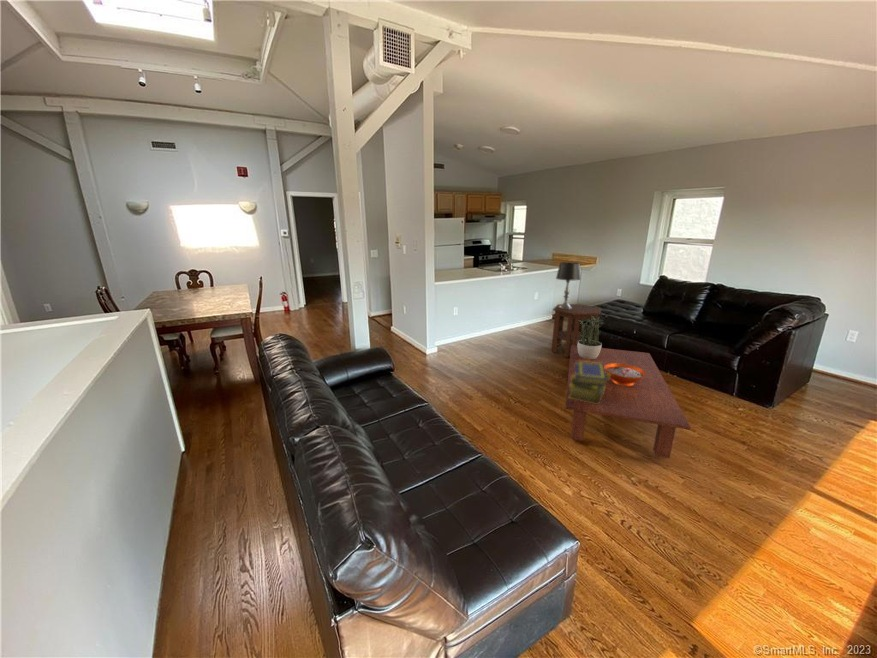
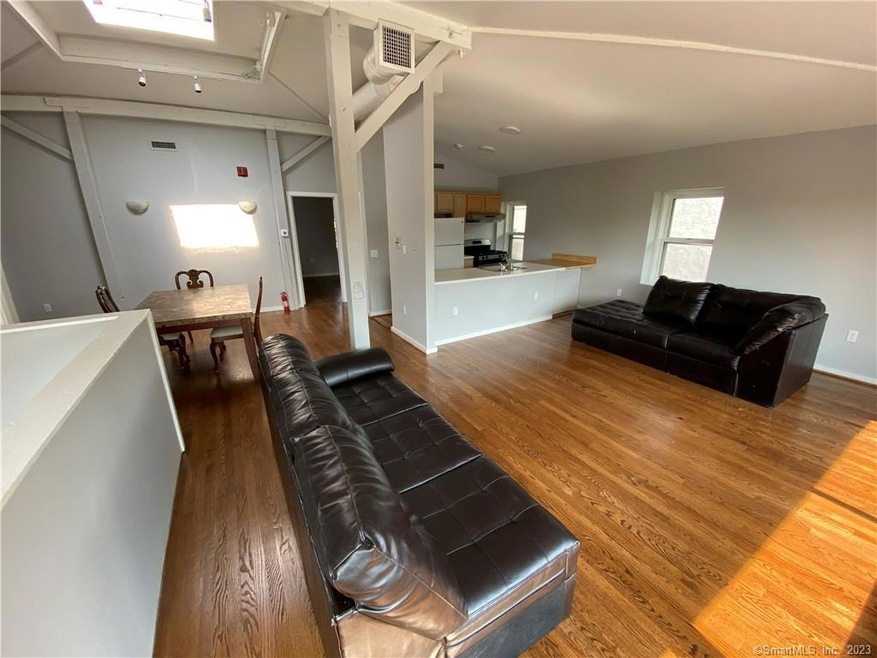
- stack of books [569,361,610,404]
- coffee table [564,345,692,459]
- potted plant [577,315,605,359]
- decorative bowl [605,364,645,386]
- table lamp [555,261,582,310]
- side table [551,303,602,358]
